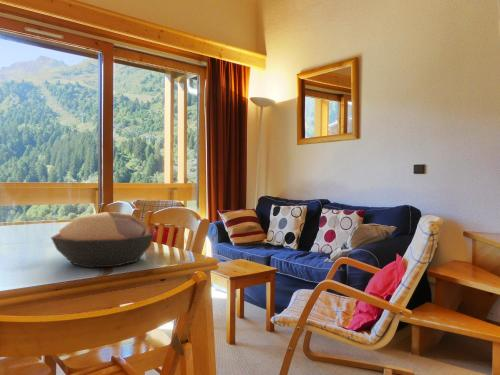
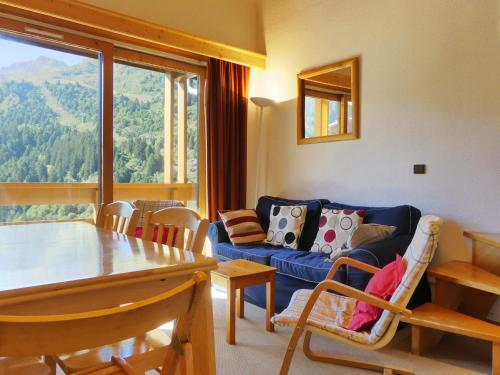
- decorative bowl [50,211,157,269]
